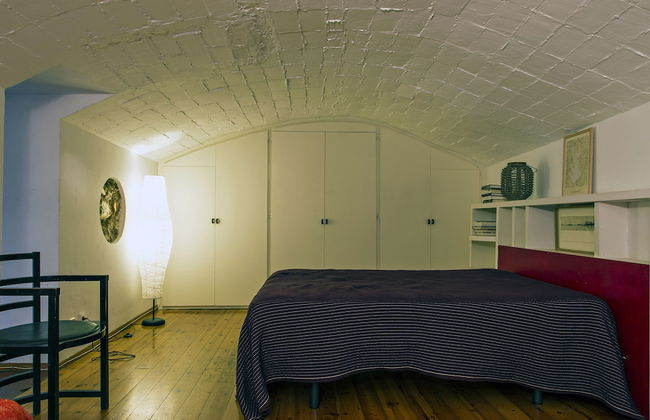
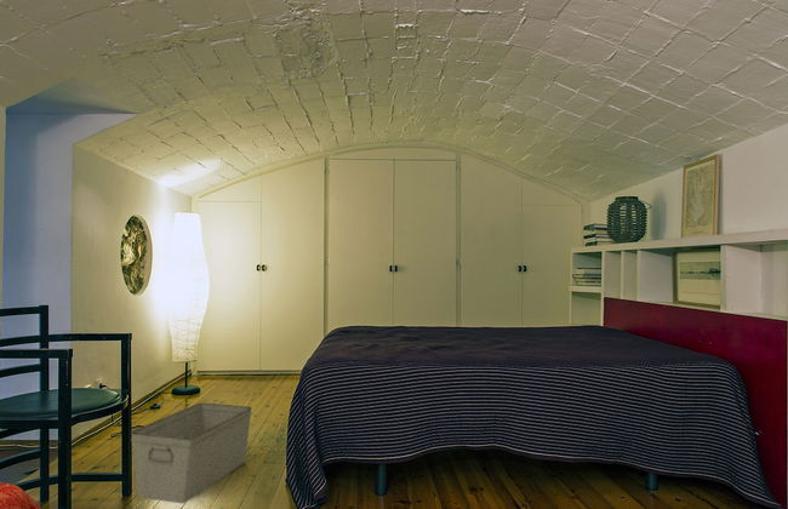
+ storage bin [130,401,253,504]
